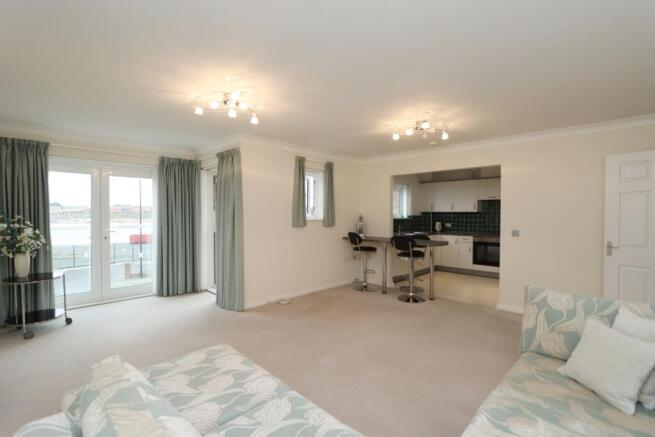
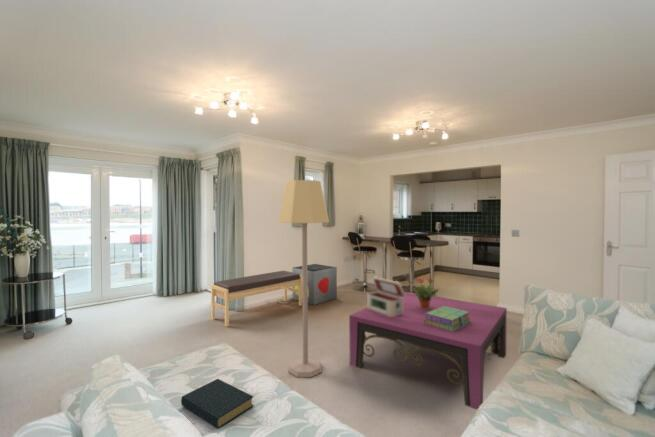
+ storage bin [291,263,338,306]
+ hardback book [180,378,255,429]
+ lamp [278,179,330,378]
+ bench [210,270,303,328]
+ coffee table [348,291,508,411]
+ decorative box [366,276,406,316]
+ stack of books [424,306,471,331]
+ potted plant [409,277,441,309]
